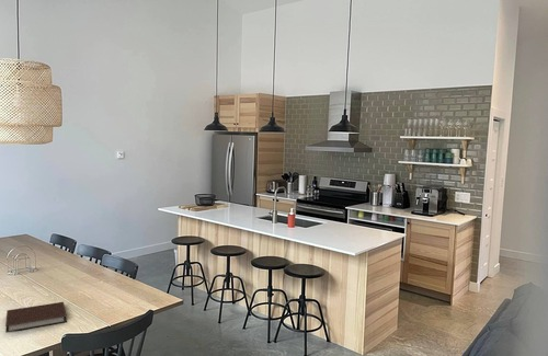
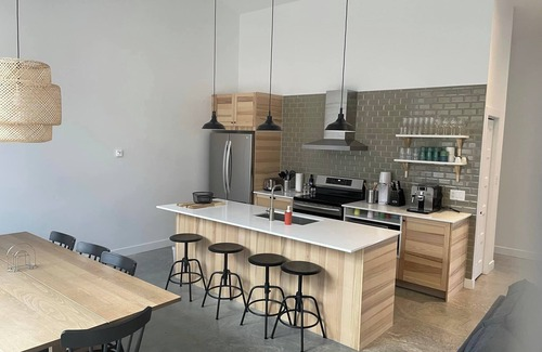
- notebook [4,301,68,333]
